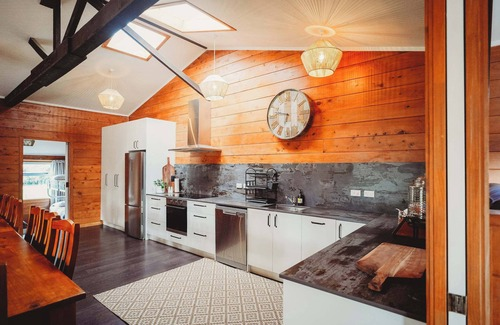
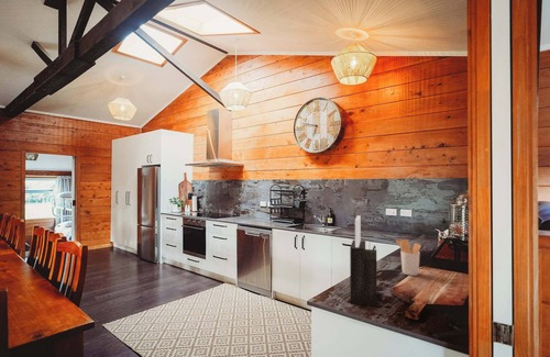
+ knife block [349,214,384,308]
+ utensil holder [395,238,422,277]
